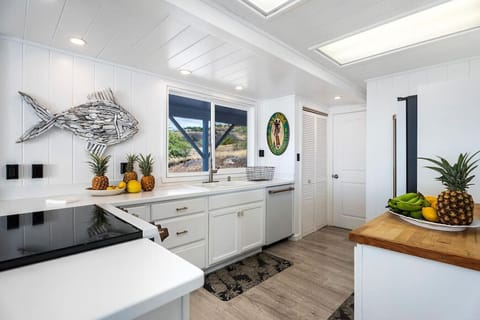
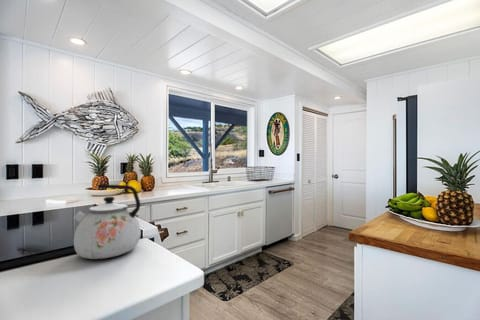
+ kettle [72,183,142,260]
